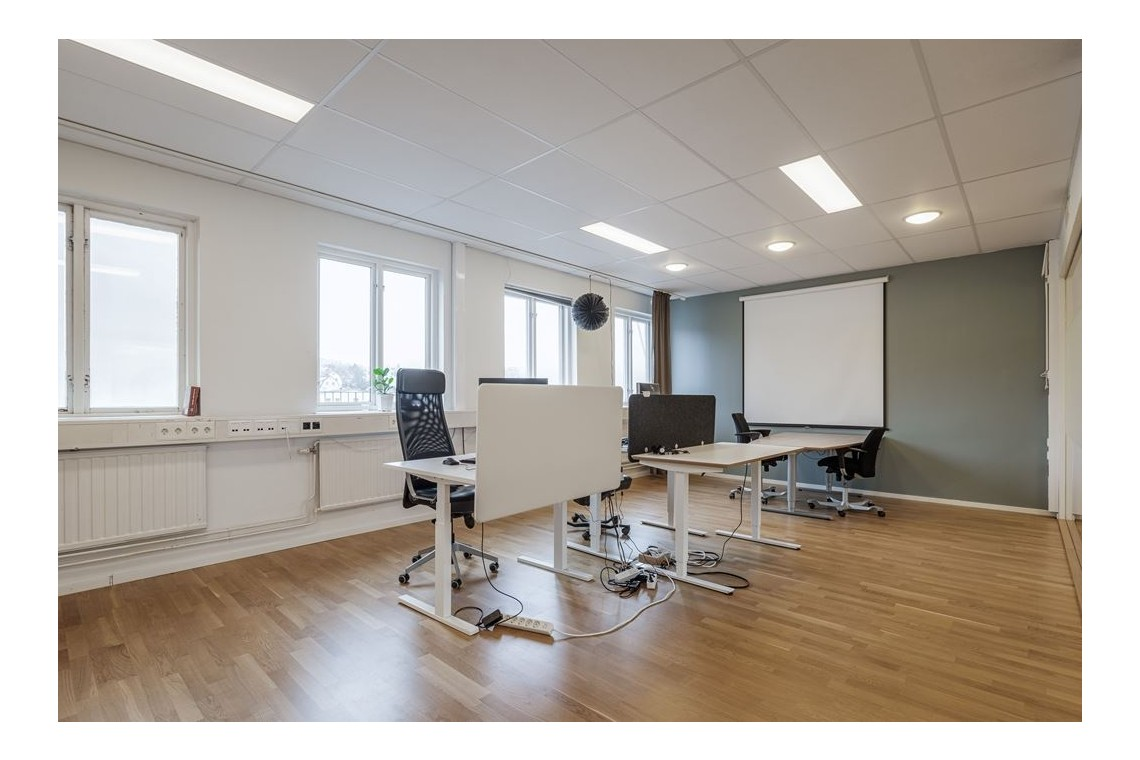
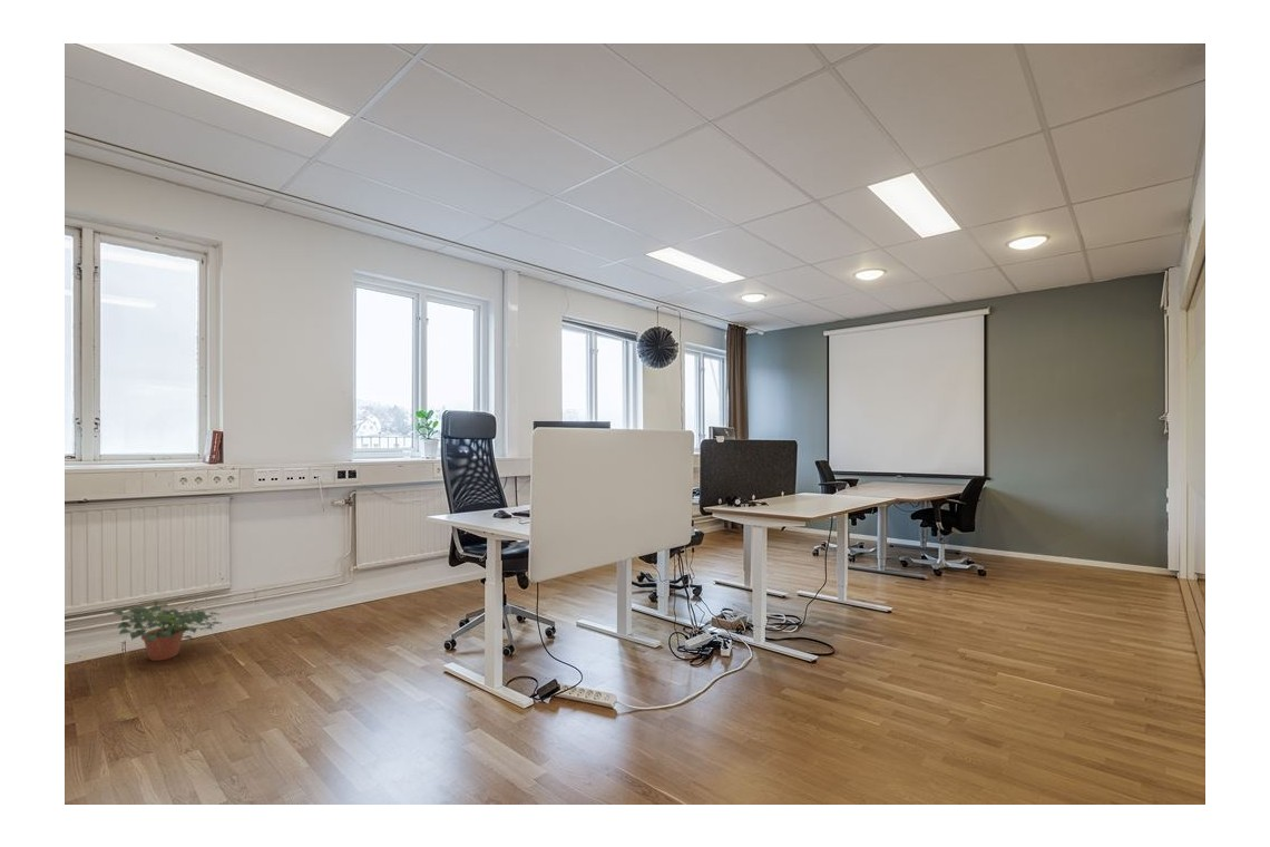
+ potted plant [113,601,223,662]
